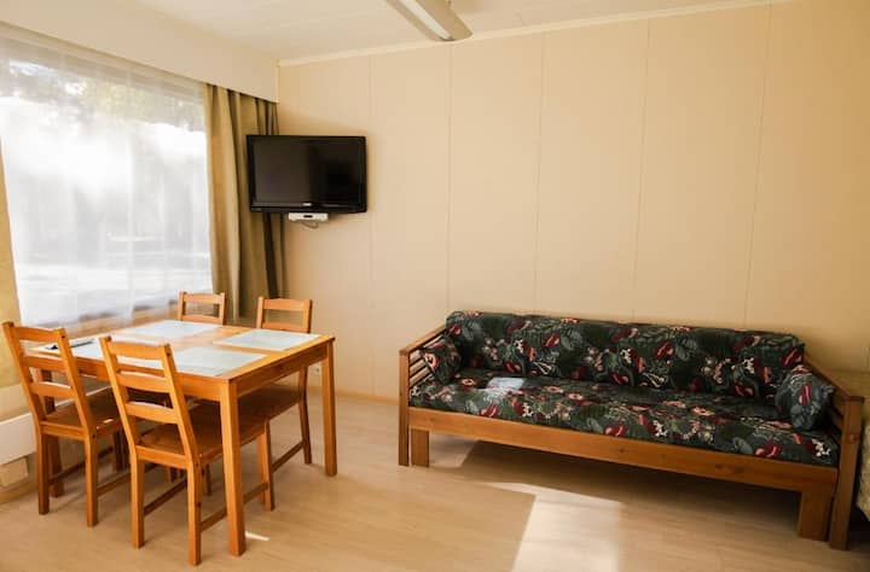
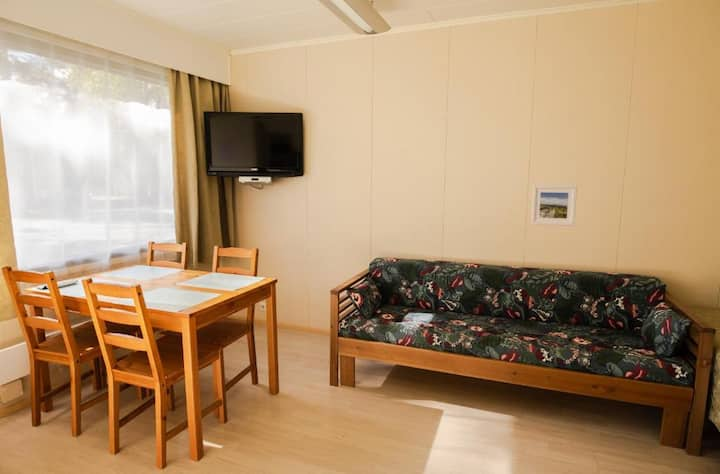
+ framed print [530,184,578,227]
